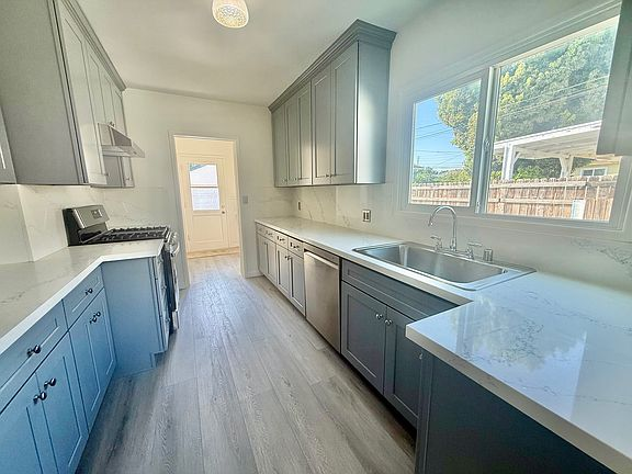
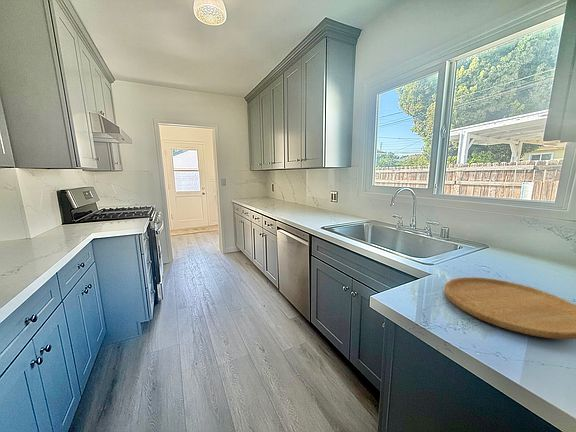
+ cutting board [444,276,576,340]
